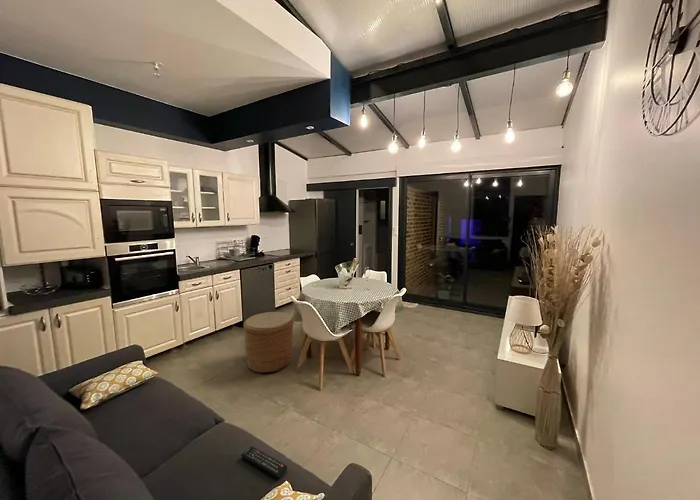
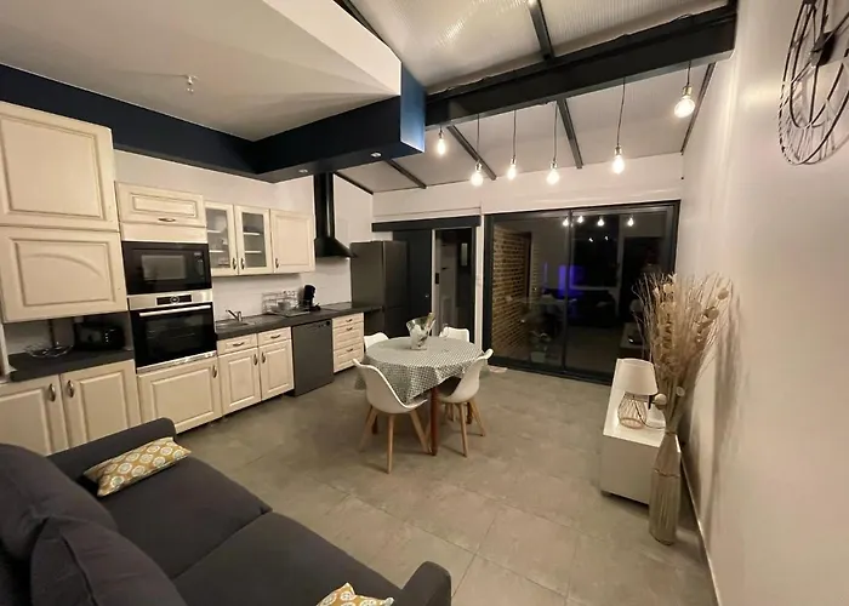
- remote control [240,445,288,479]
- basket [243,311,295,374]
